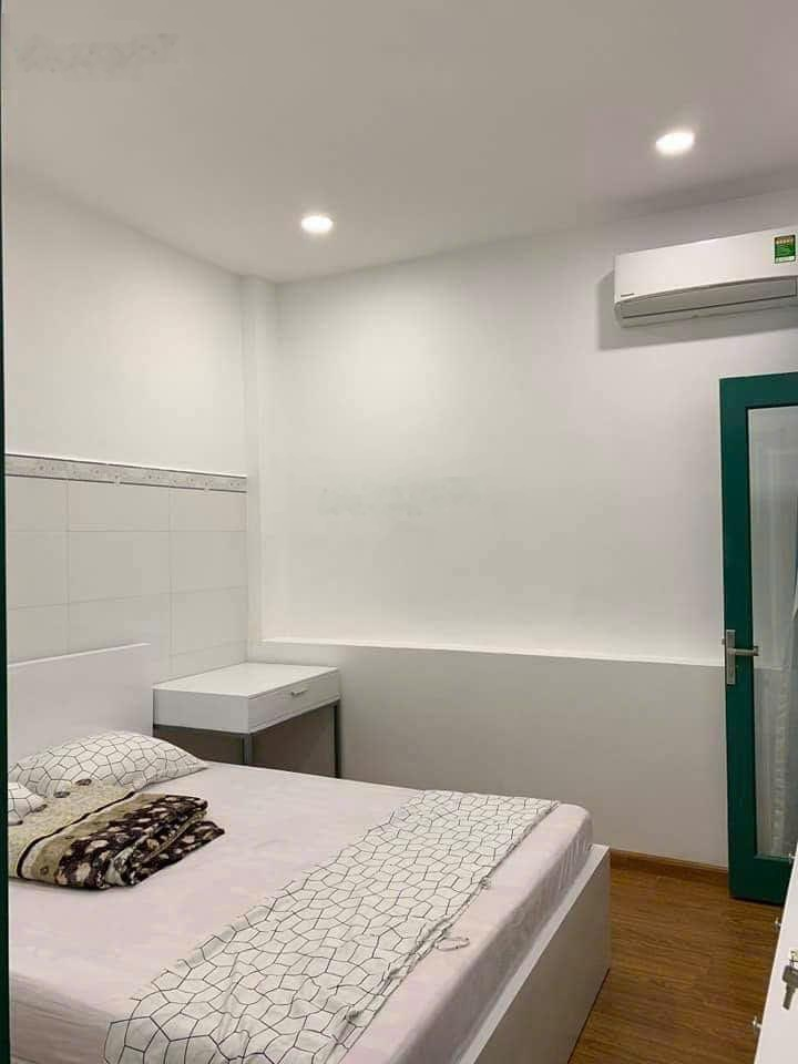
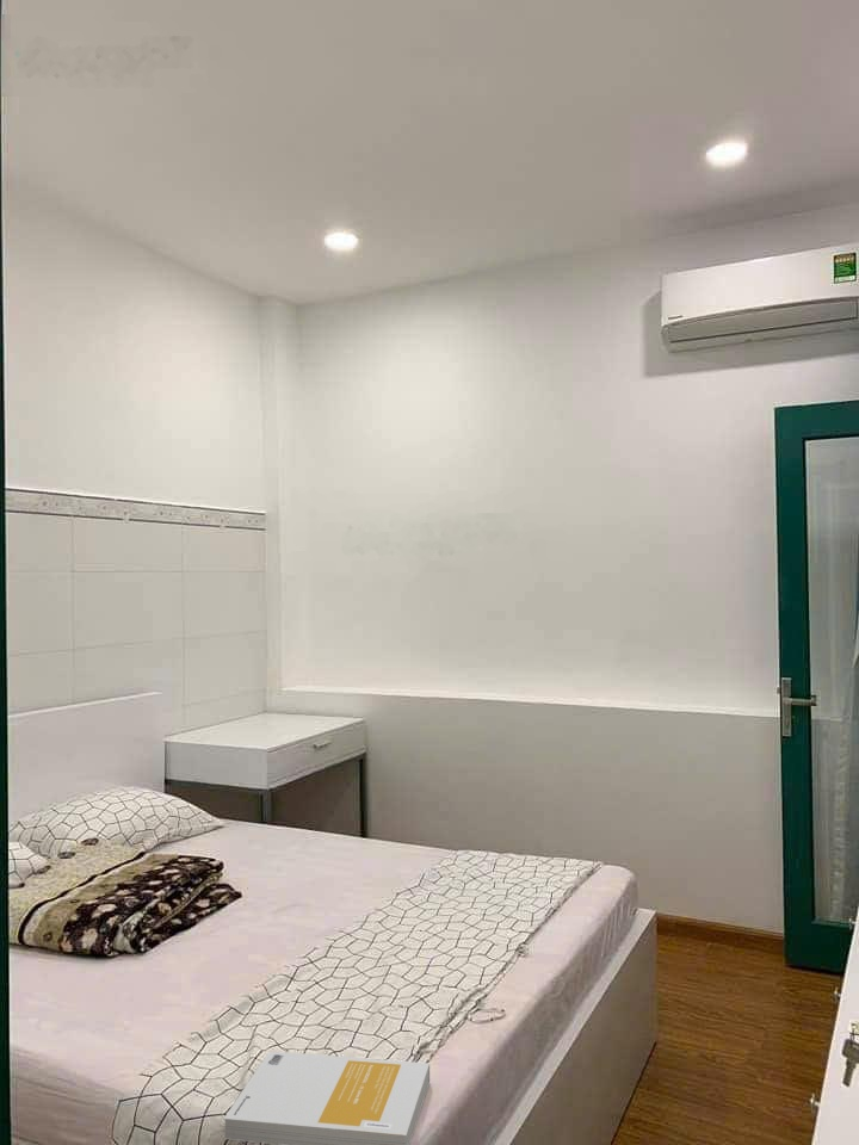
+ book [223,1050,431,1145]
